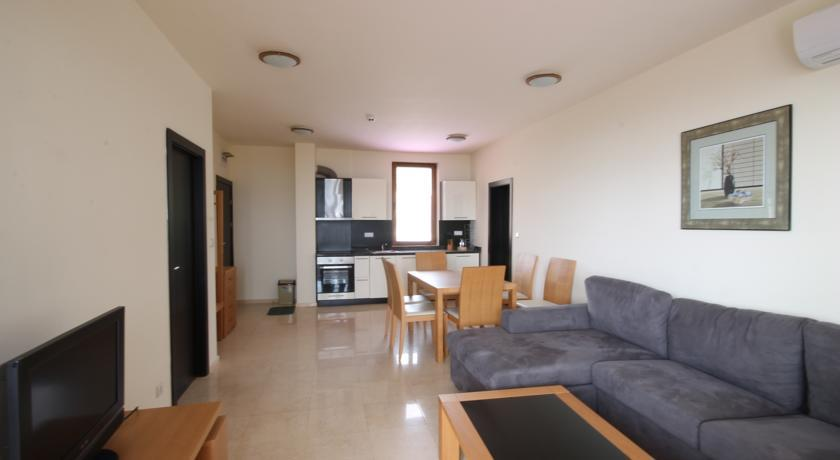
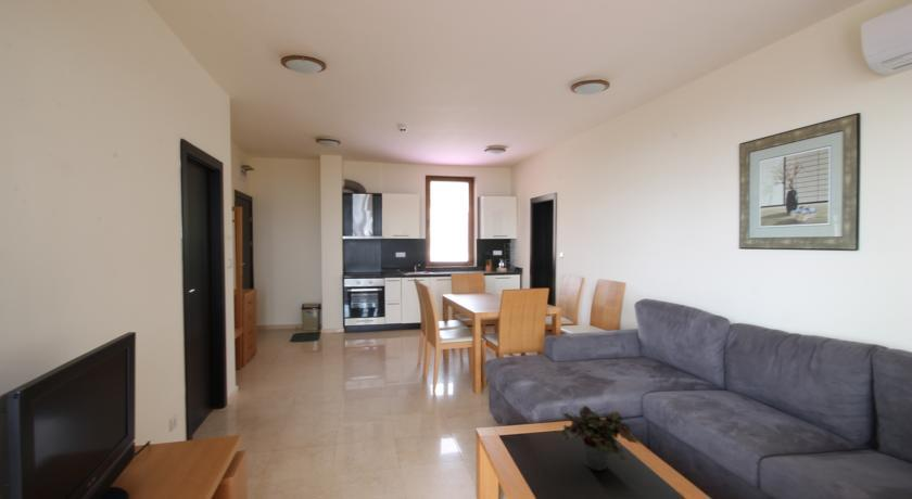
+ potted plant [561,405,641,472]
